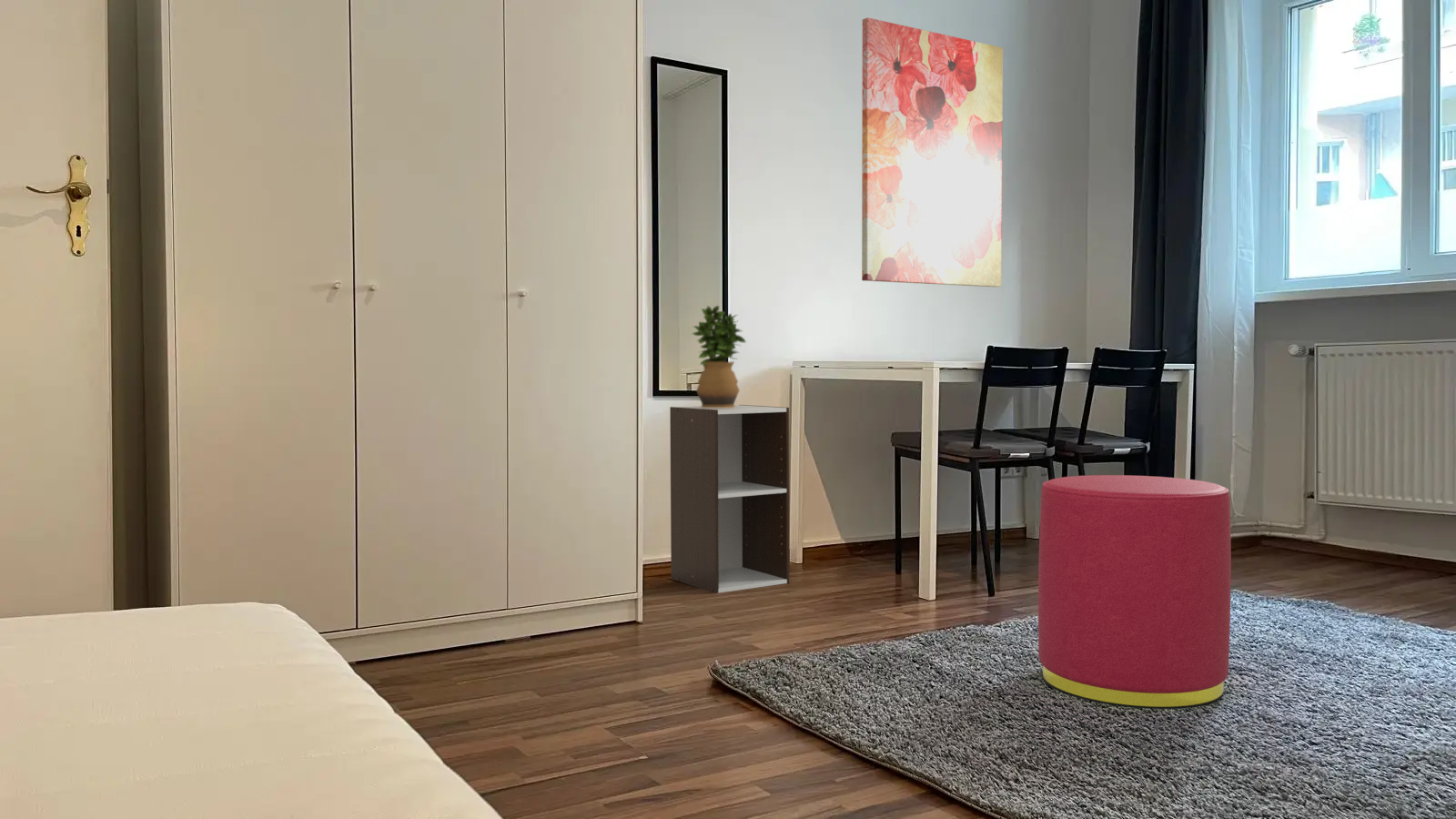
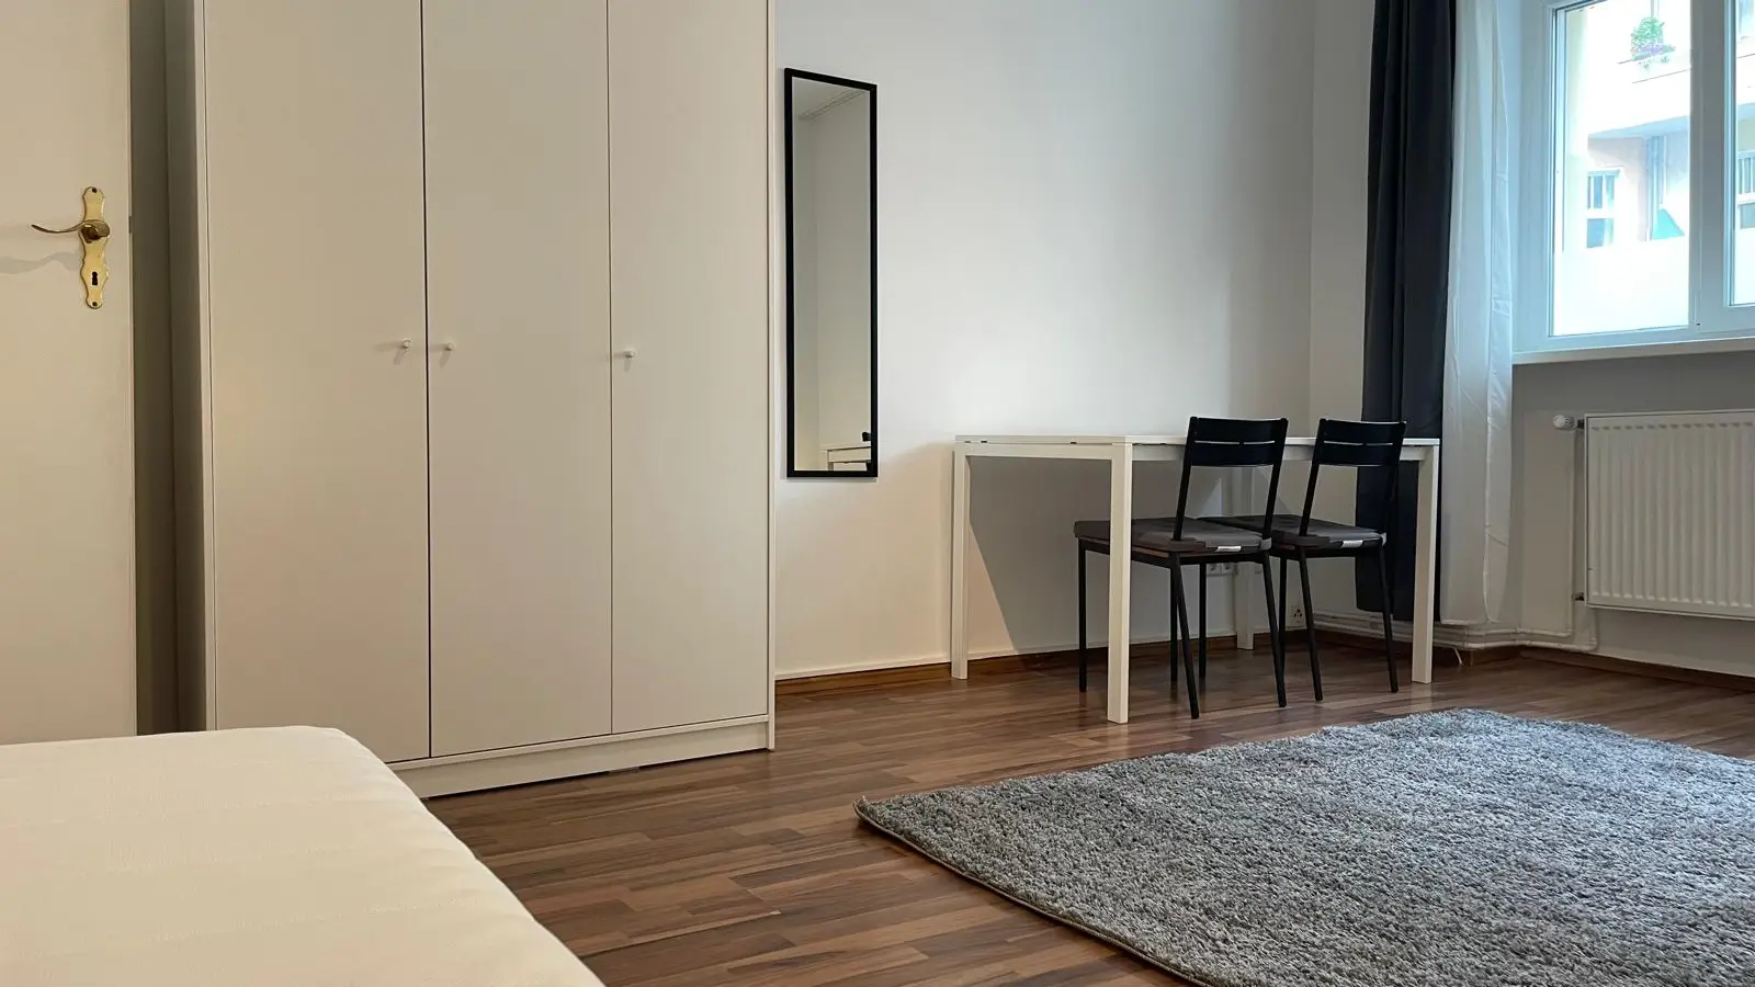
- wall art [861,16,1004,288]
- bookcase [669,404,790,594]
- potted plant [692,305,747,408]
- stool [1037,474,1232,710]
